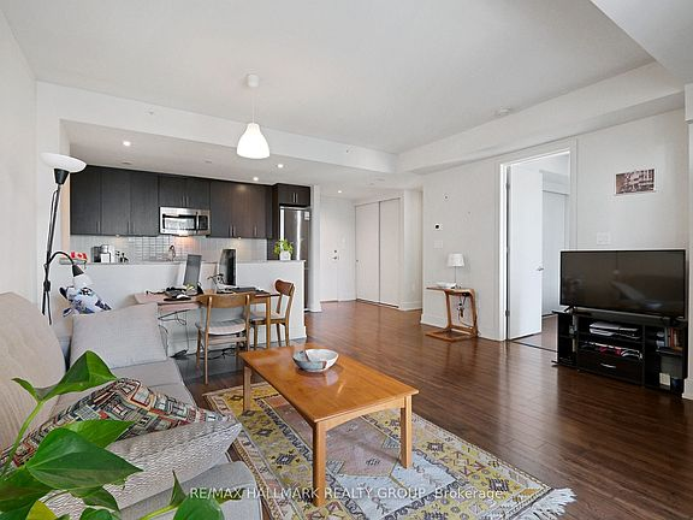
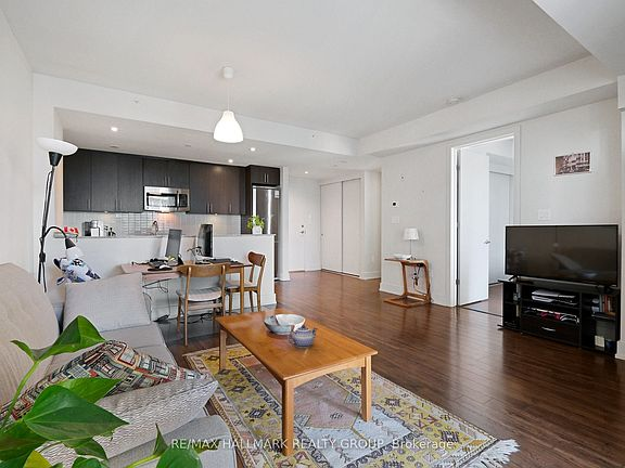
+ teapot [286,324,318,349]
